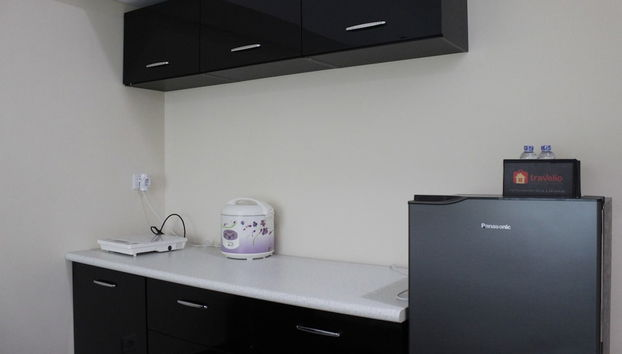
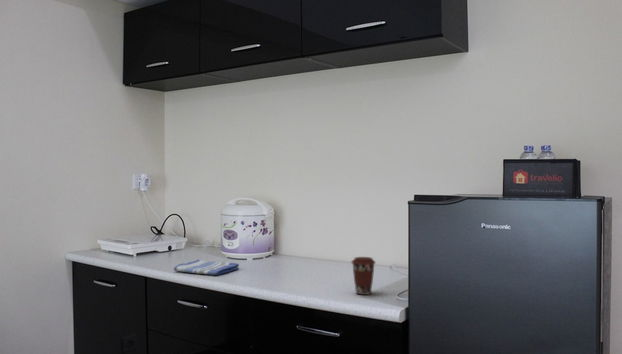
+ dish towel [172,258,240,276]
+ coffee cup [350,256,377,296]
